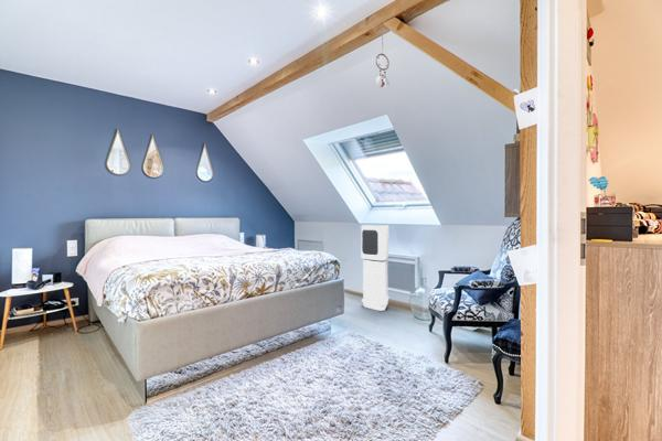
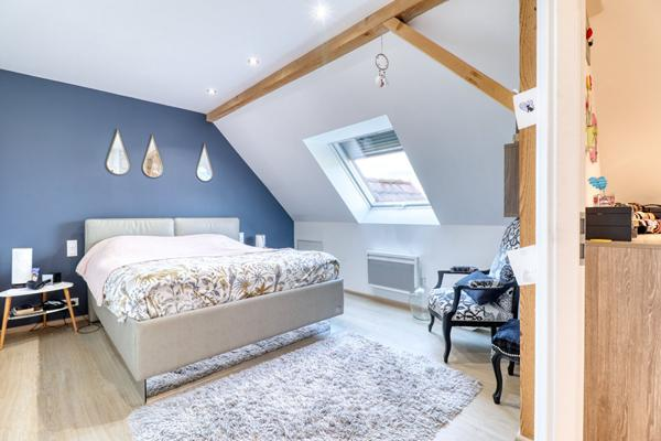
- air purifier [360,224,391,312]
